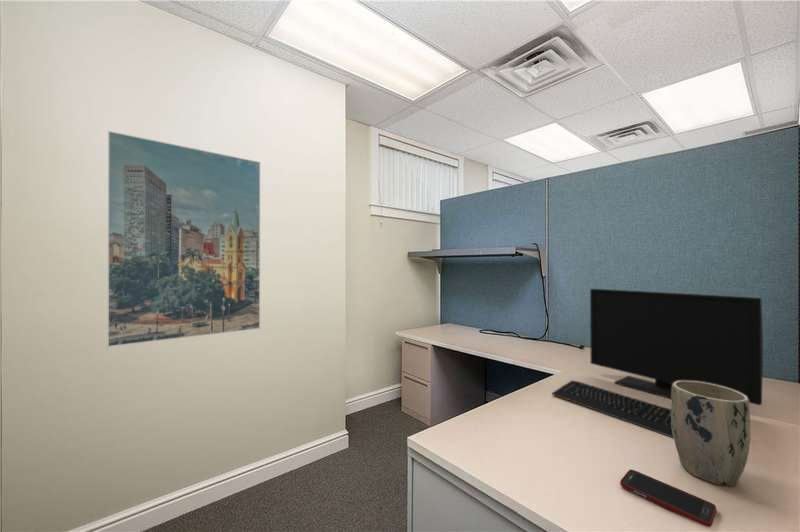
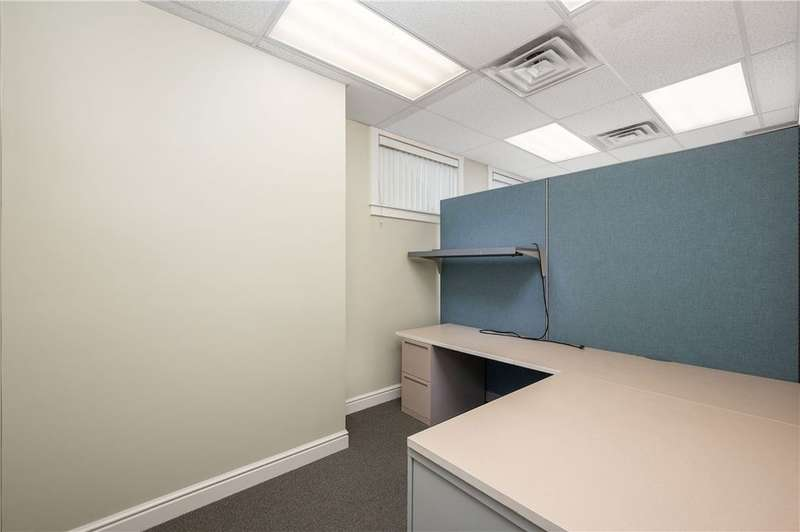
- monitor [589,288,764,406]
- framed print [106,130,261,348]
- cell phone [619,469,717,528]
- keyboard [551,379,674,439]
- plant pot [670,381,752,487]
